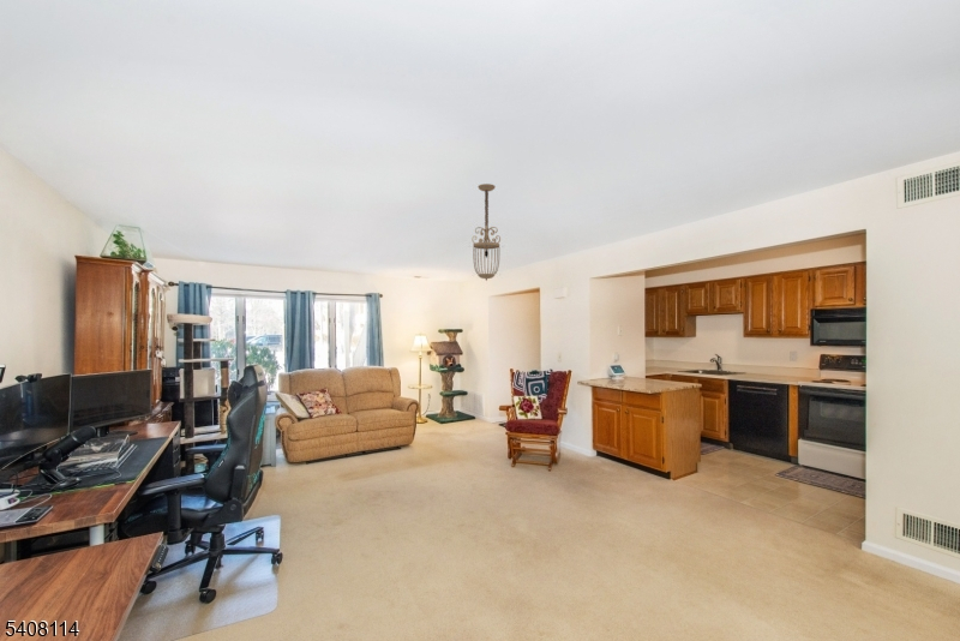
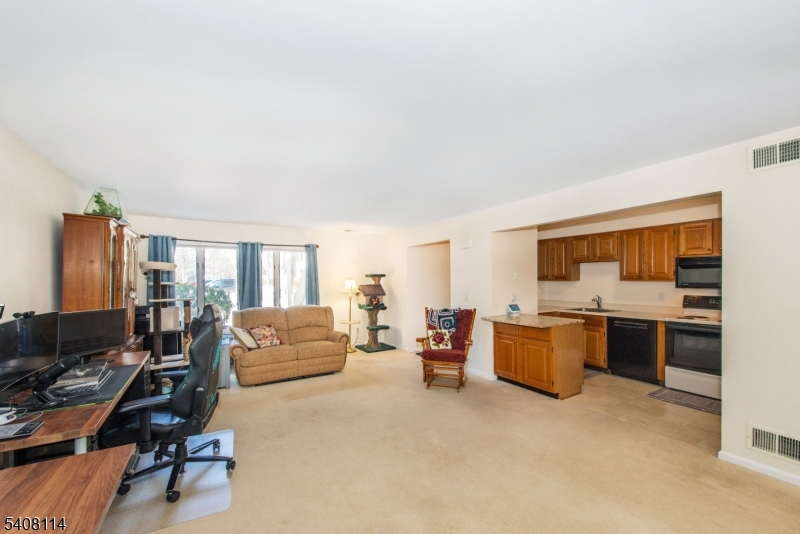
- ceiling light fixture [468,182,504,282]
